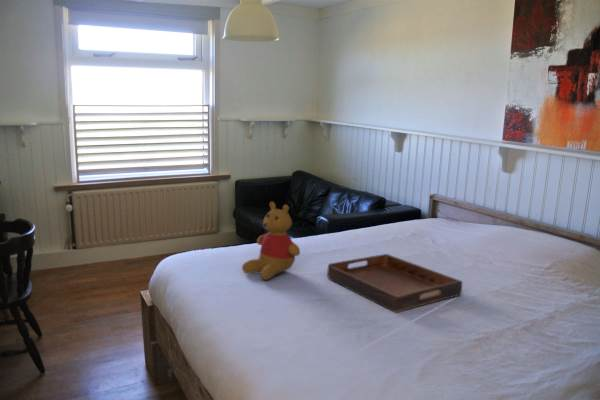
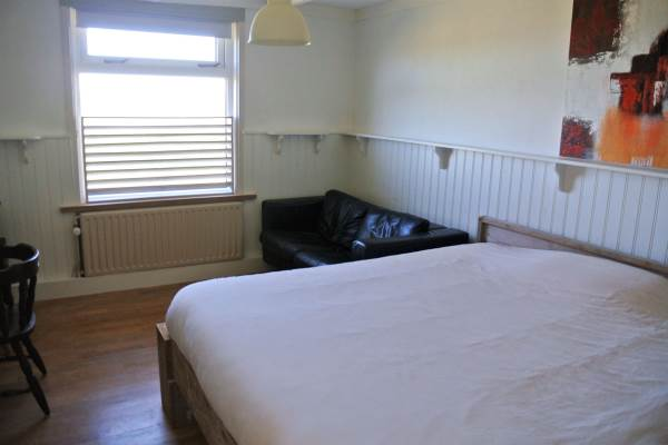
- teddy bear [241,201,301,281]
- serving tray [326,253,463,314]
